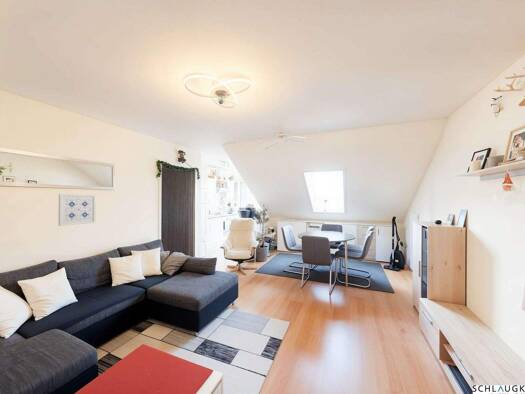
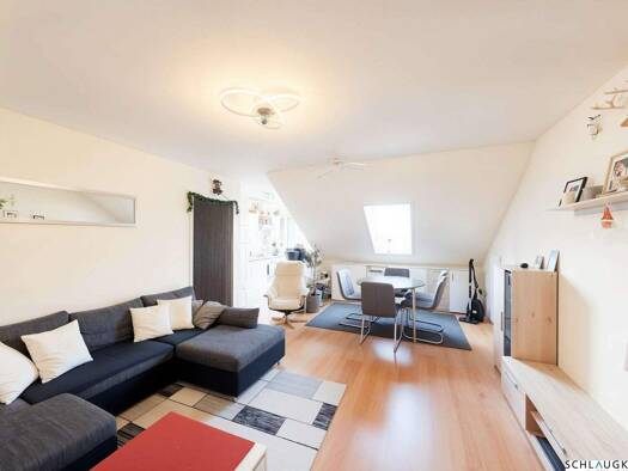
- wall art [58,193,97,227]
